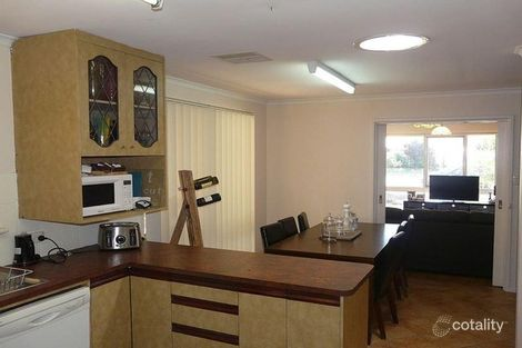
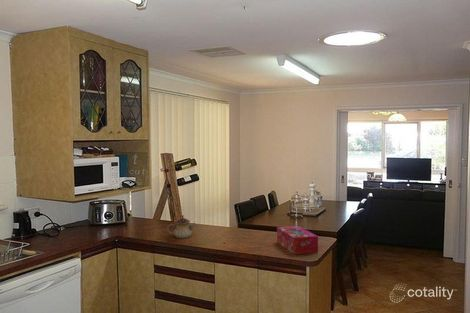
+ teapot [166,214,197,239]
+ tissue box [276,225,319,256]
